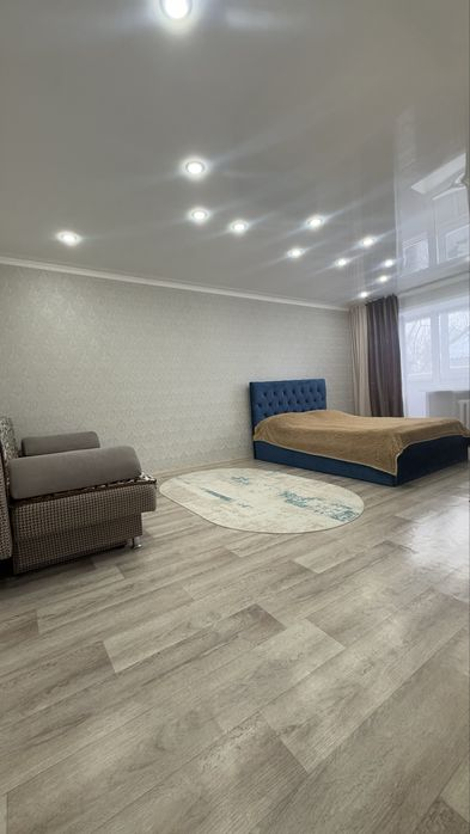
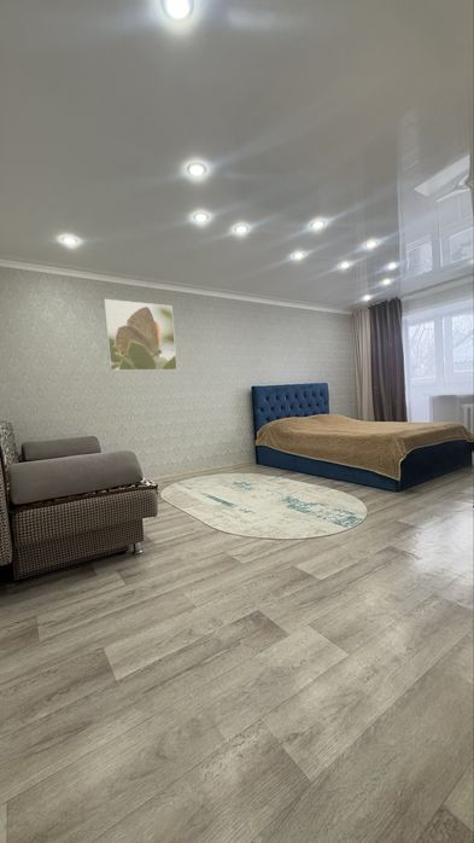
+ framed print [103,298,179,372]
